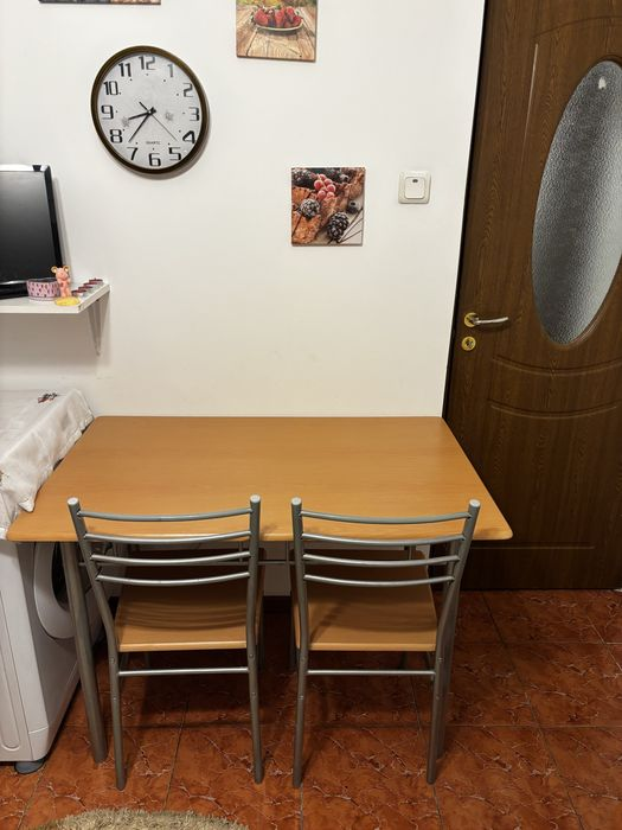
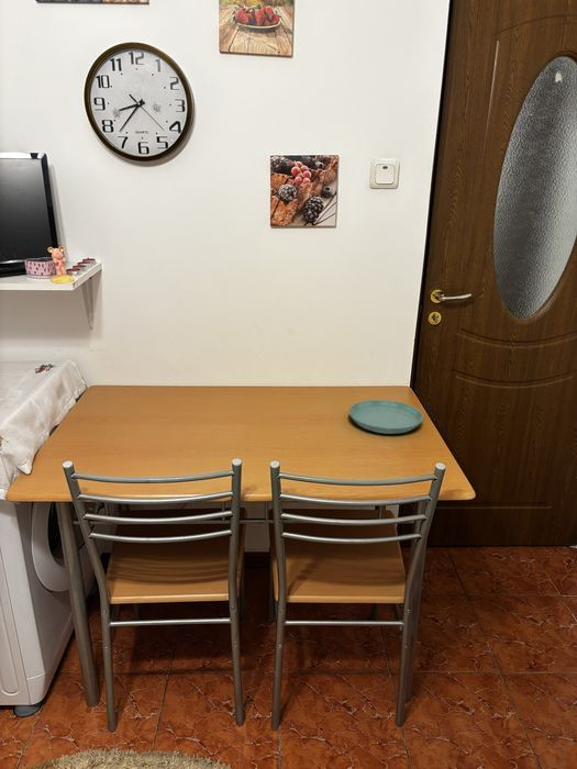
+ saucer [348,399,424,435]
